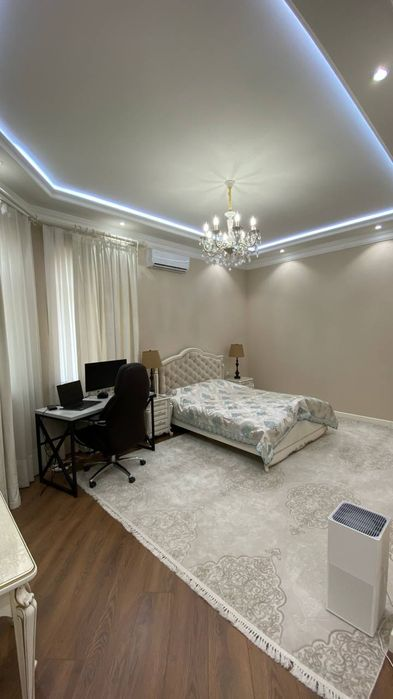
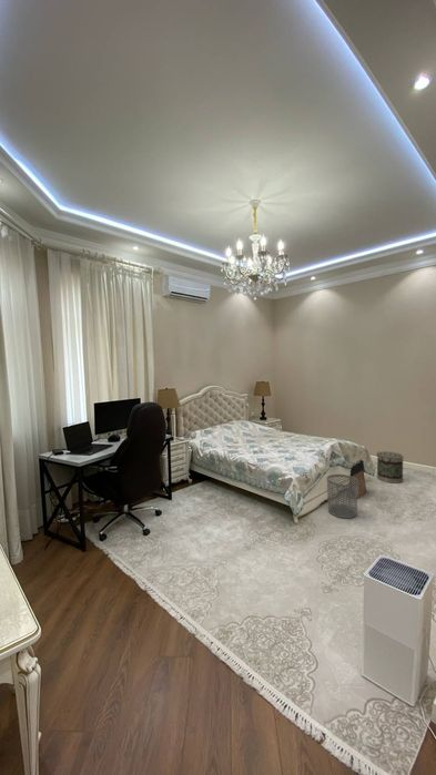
+ basket [375,450,404,485]
+ bag [347,459,367,499]
+ waste bin [326,473,358,519]
